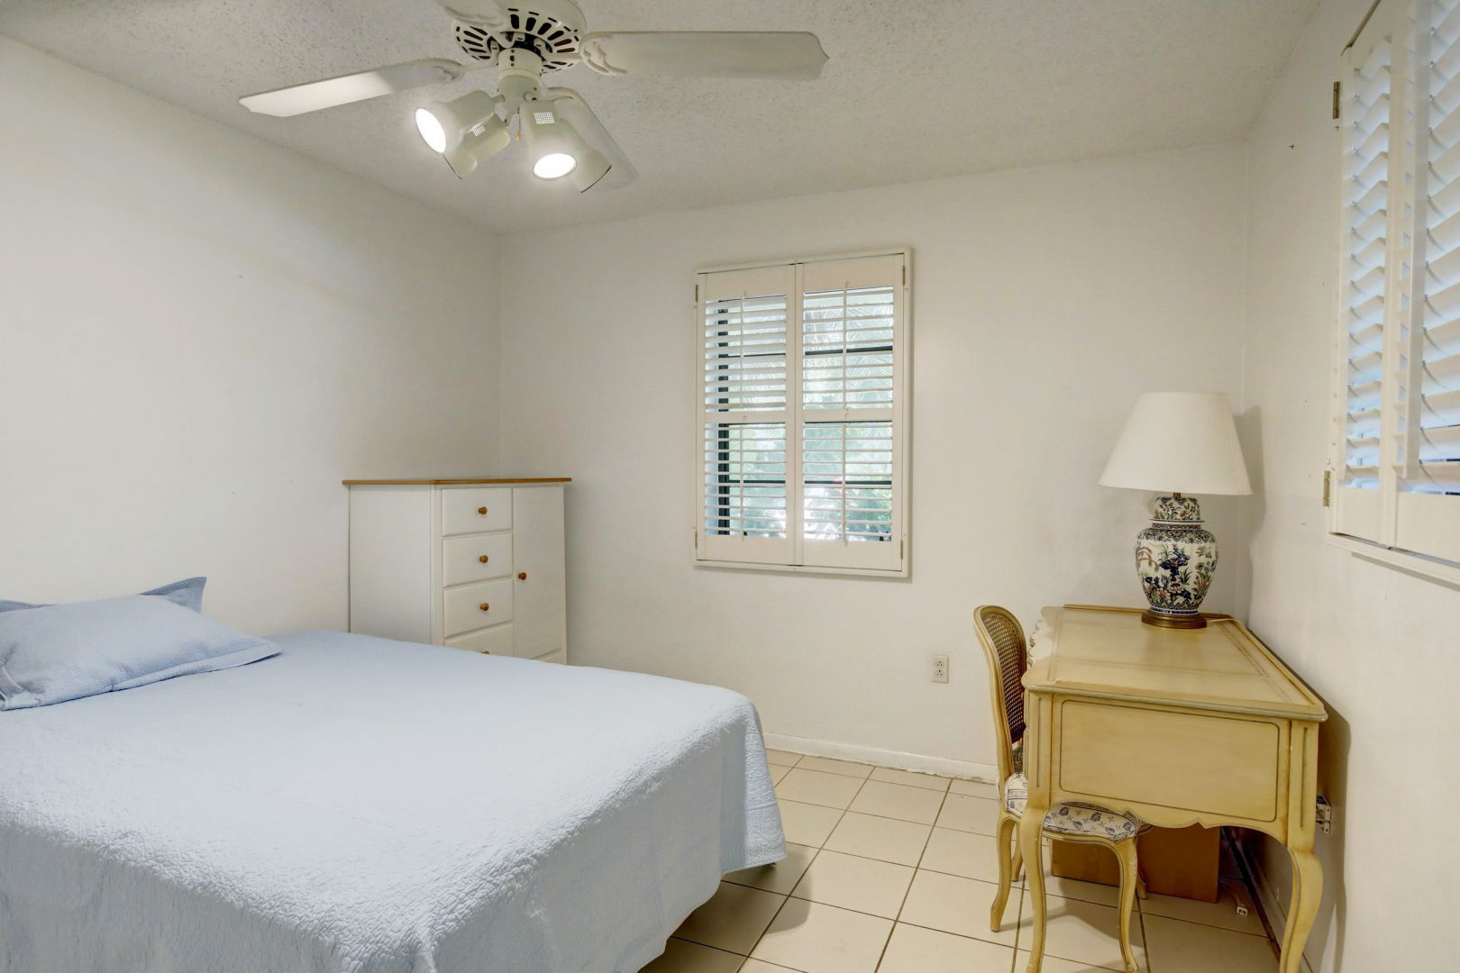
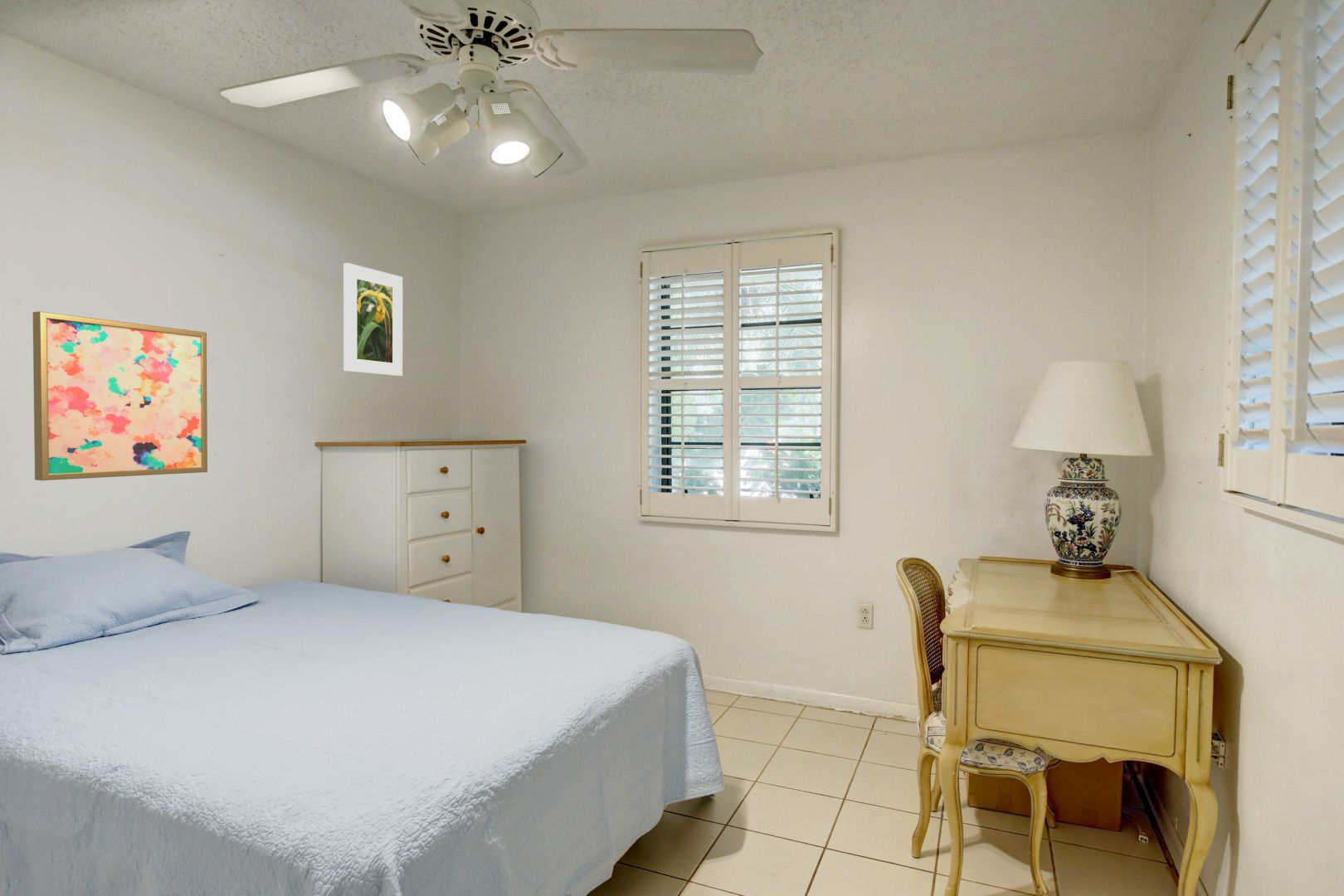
+ wall art [32,311,208,481]
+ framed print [343,262,403,377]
